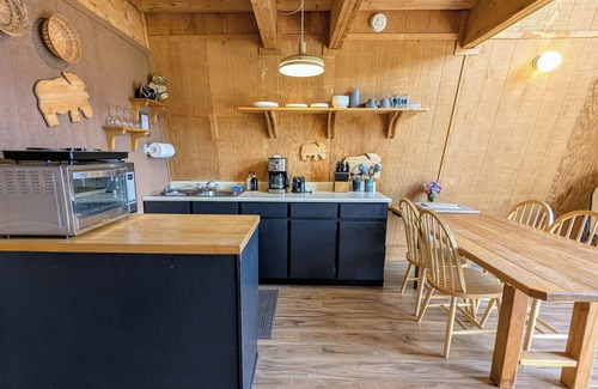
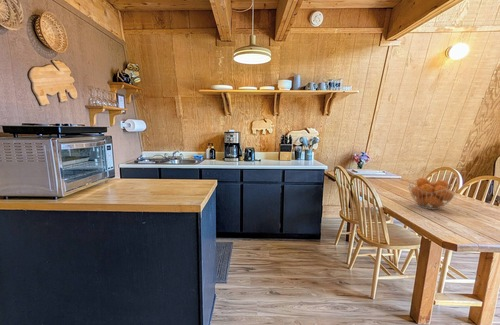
+ fruit basket [407,177,457,211]
